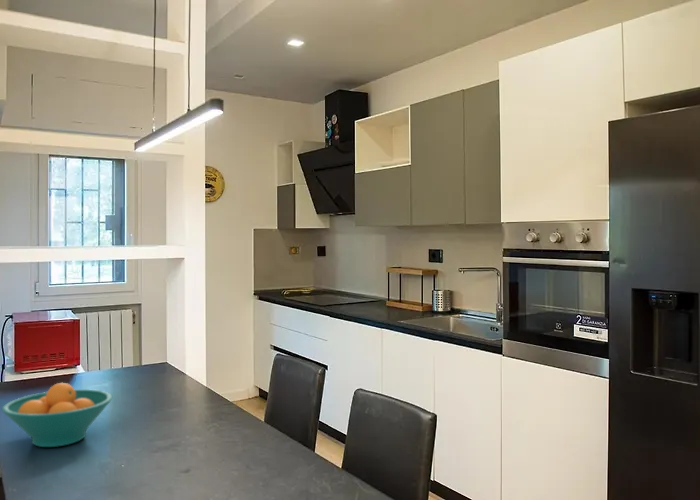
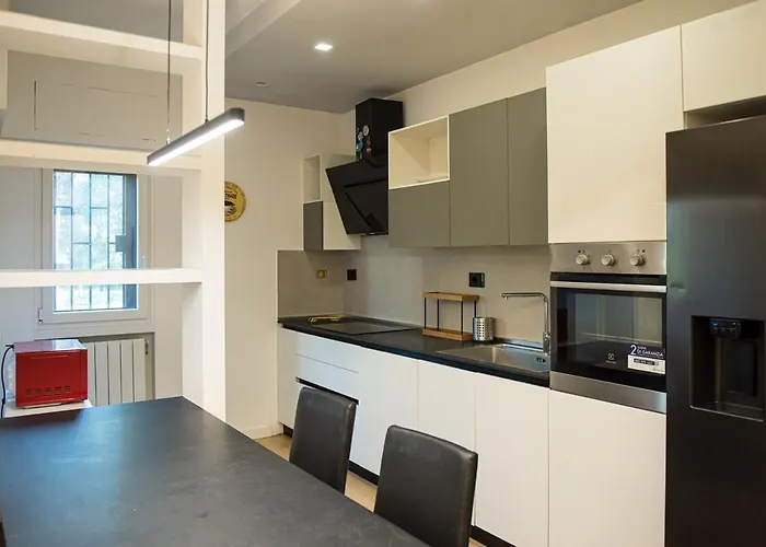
- fruit bowl [1,382,113,448]
